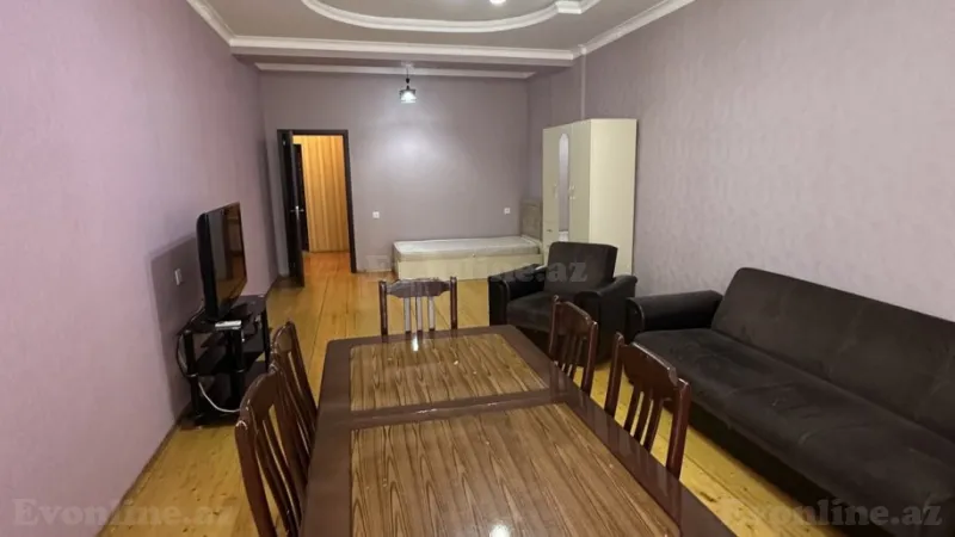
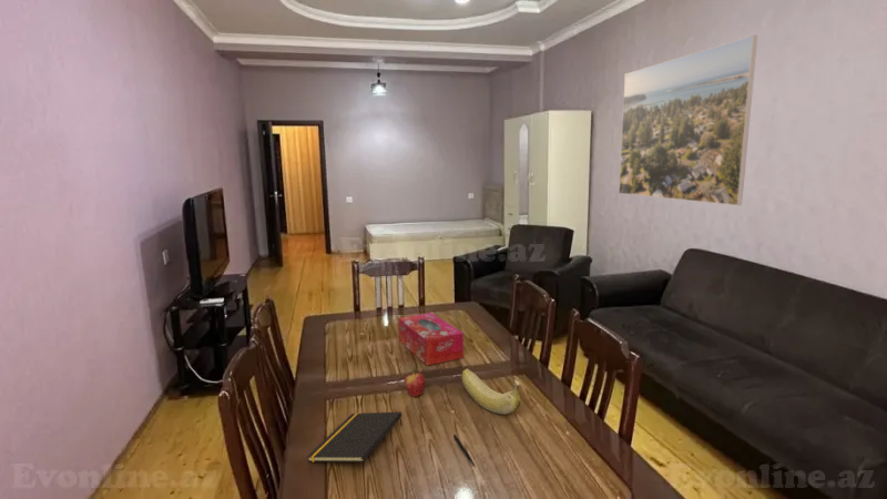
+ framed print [618,34,758,206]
+ notepad [306,411,404,464]
+ fruit [404,364,426,398]
+ pen [452,434,477,468]
+ tissue box [397,312,465,367]
+ banana [461,368,521,416]
